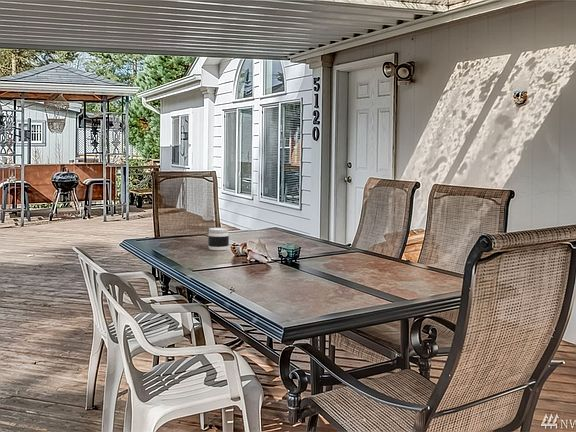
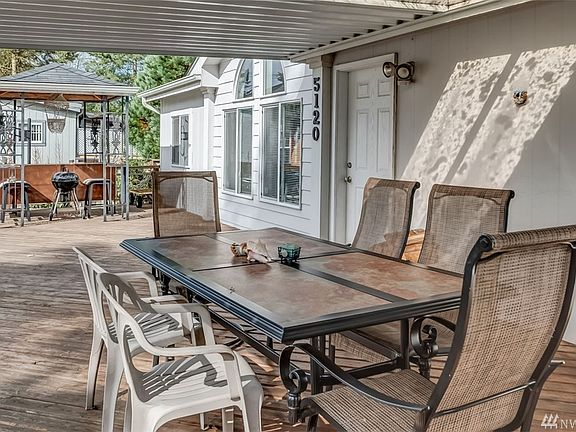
- jar [207,227,230,251]
